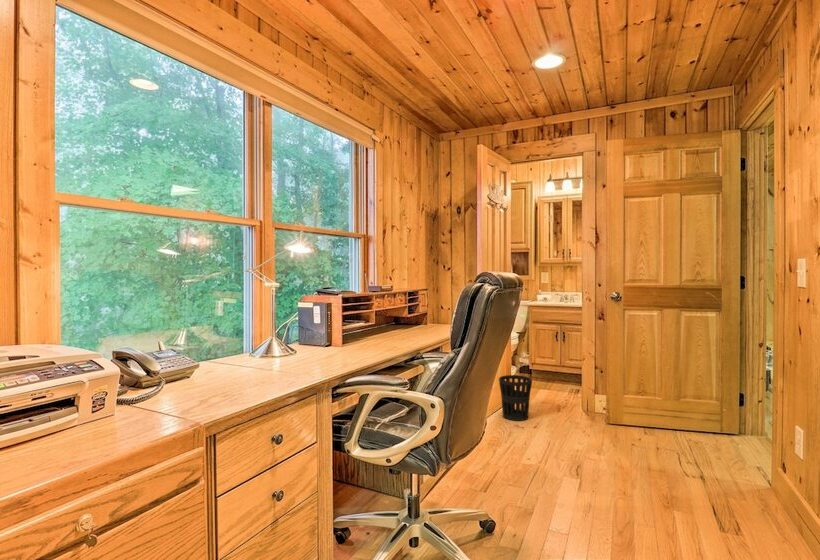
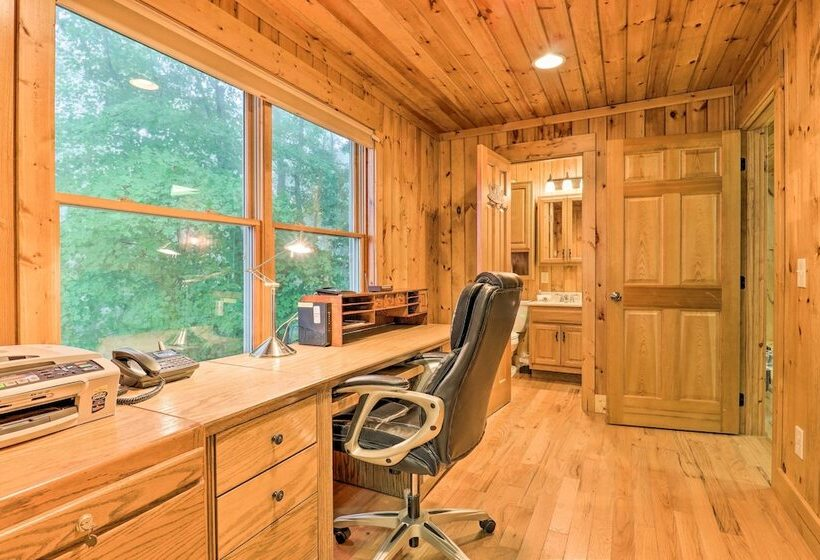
- wastebasket [498,374,533,422]
